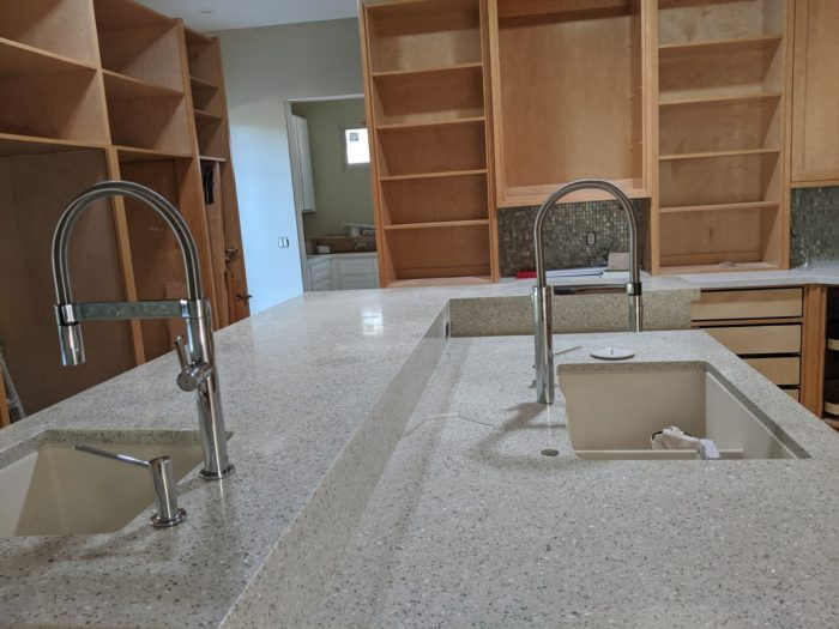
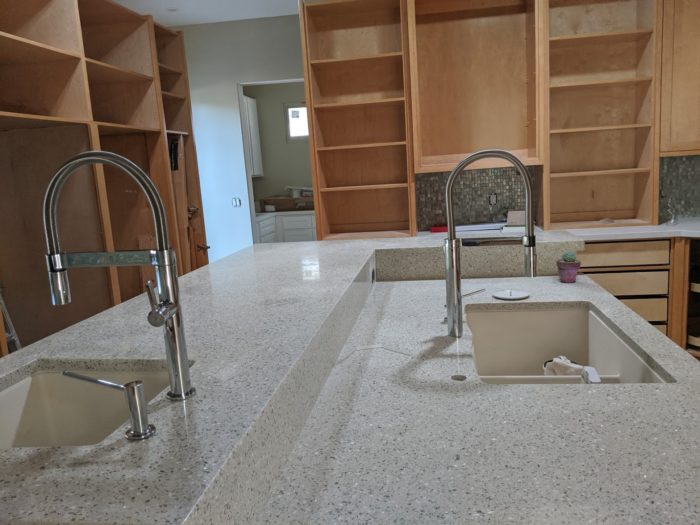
+ potted succulent [555,251,582,284]
